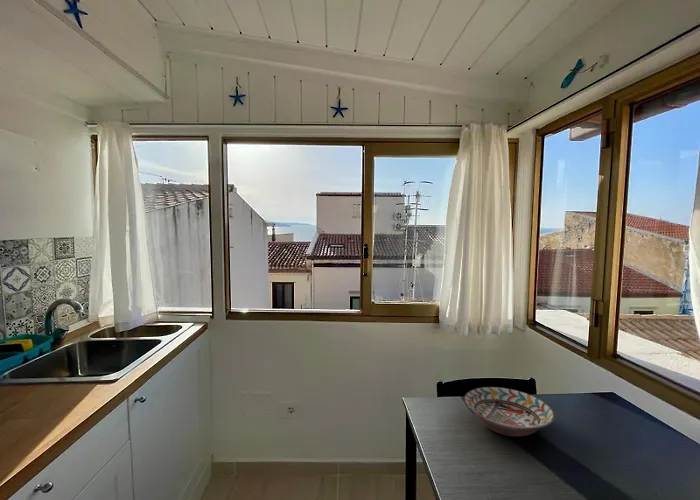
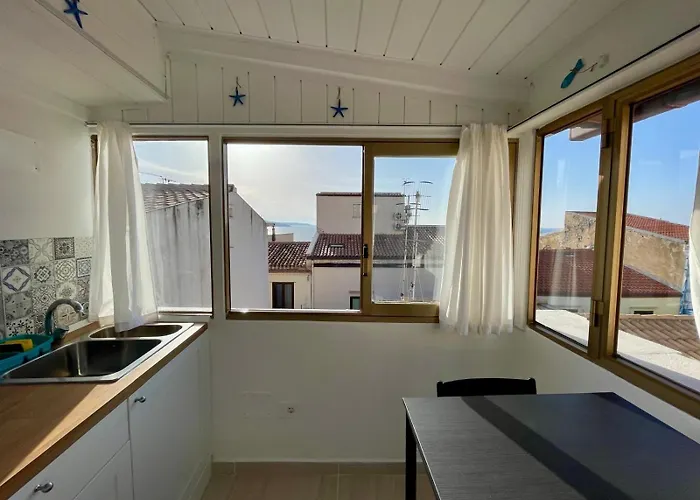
- decorative bowl [463,386,556,437]
